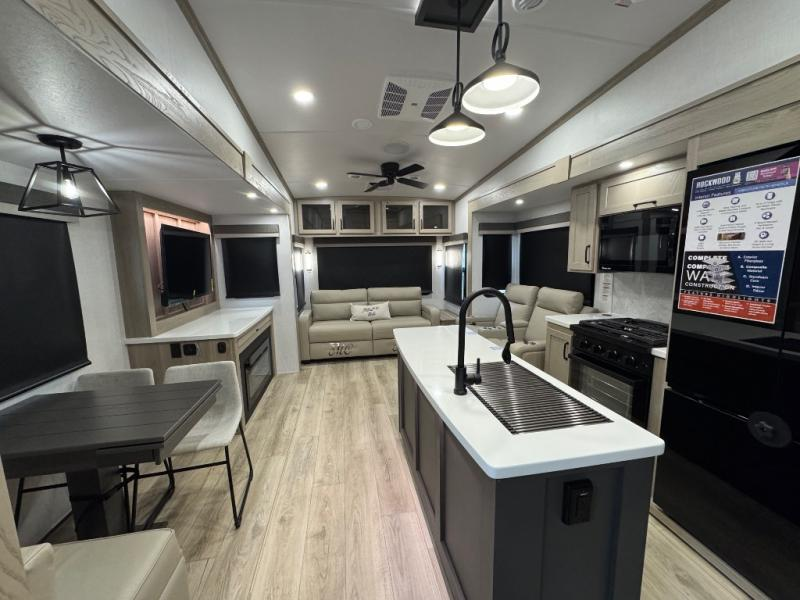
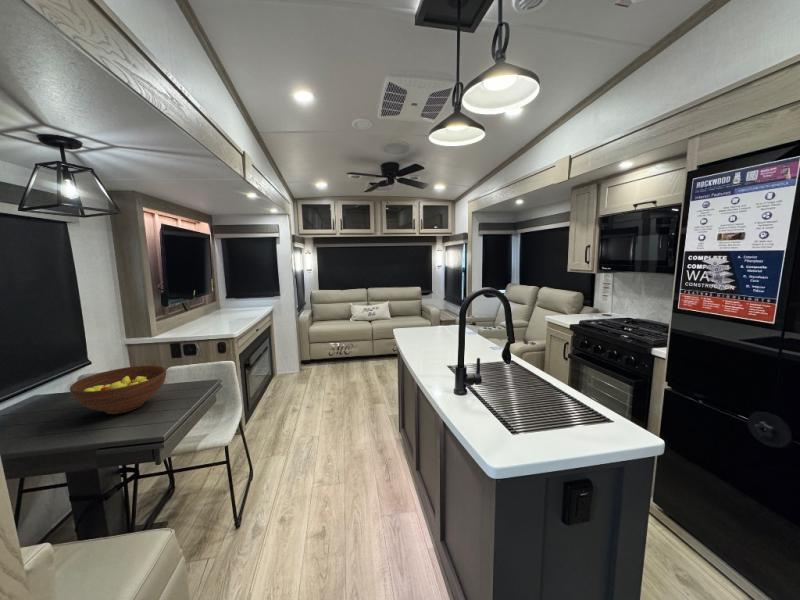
+ fruit bowl [69,364,167,415]
